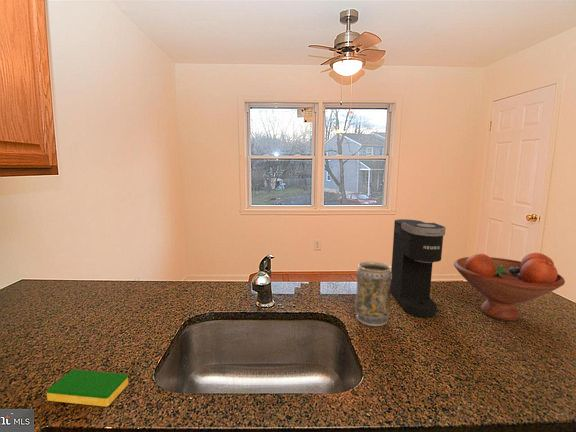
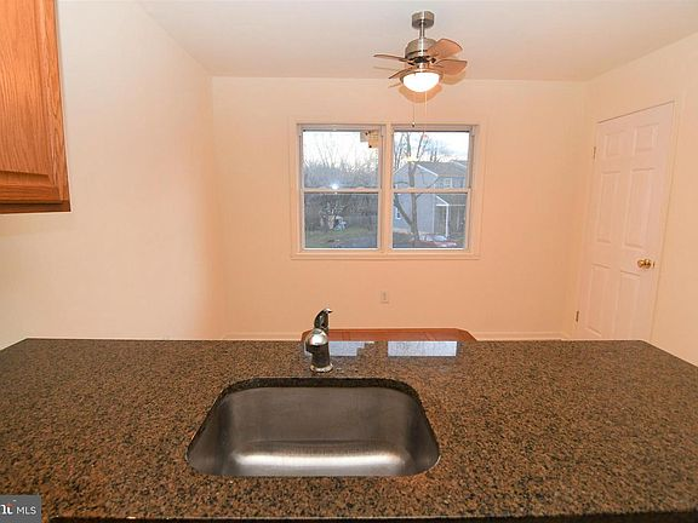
- dish sponge [46,369,129,408]
- vase [354,260,392,327]
- fruit bowl [453,252,566,322]
- coffee maker [390,218,446,318]
